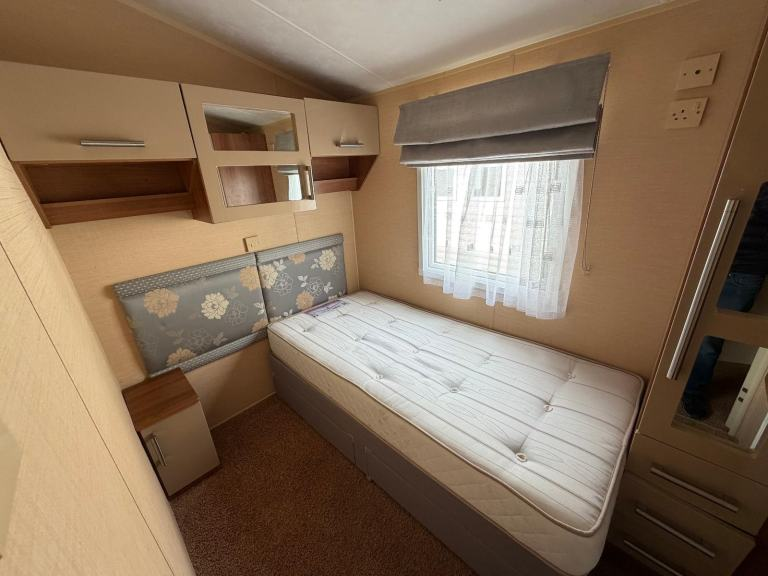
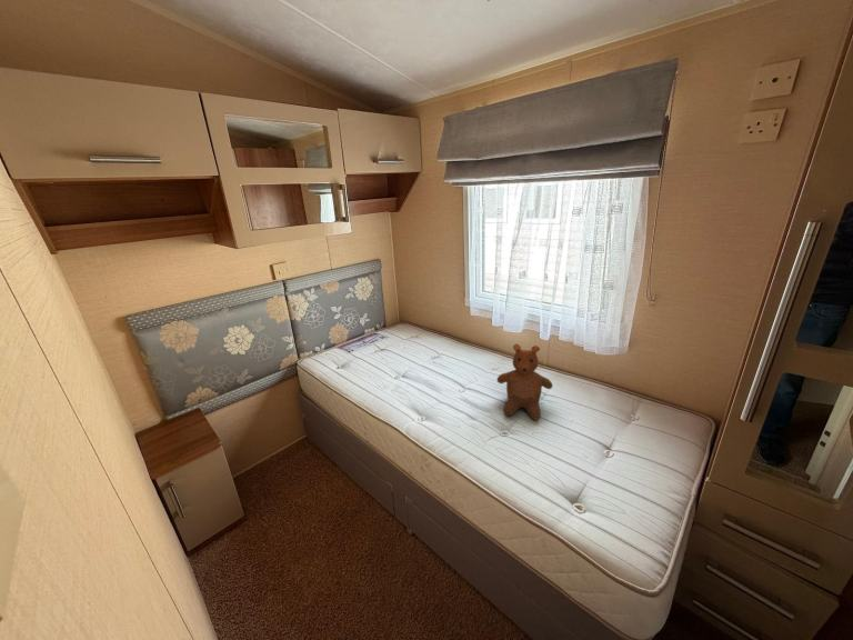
+ teddy bear [495,343,553,421]
